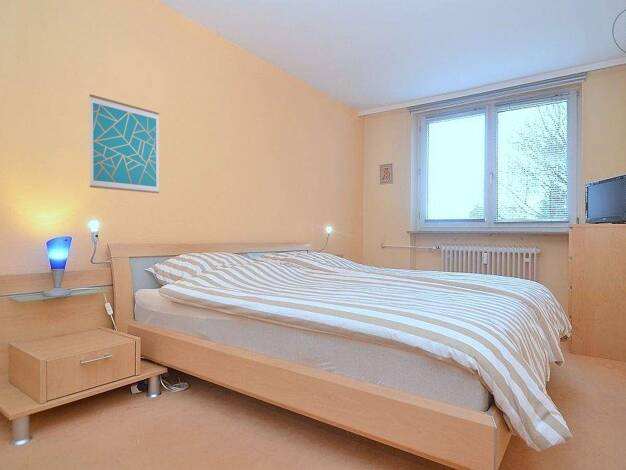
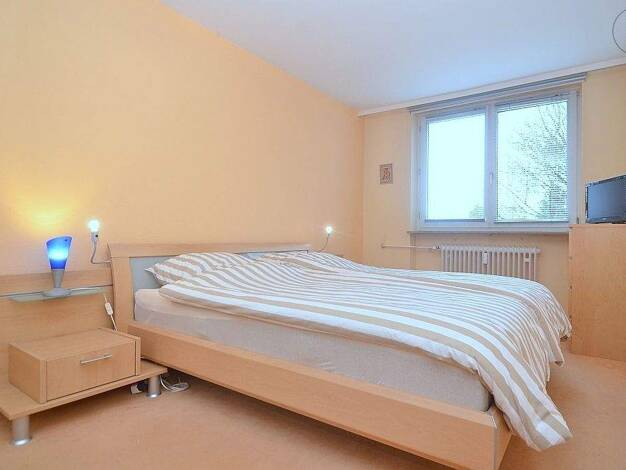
- wall art [89,93,160,194]
